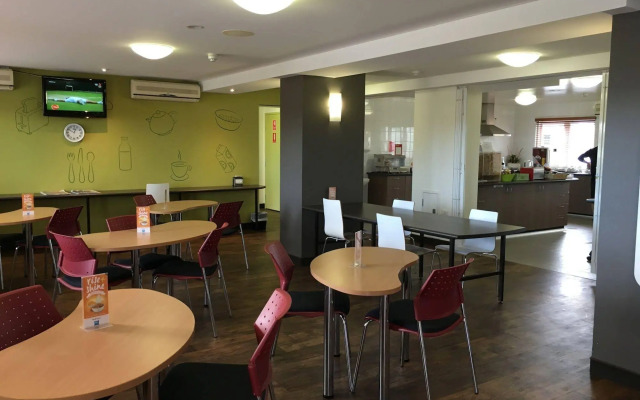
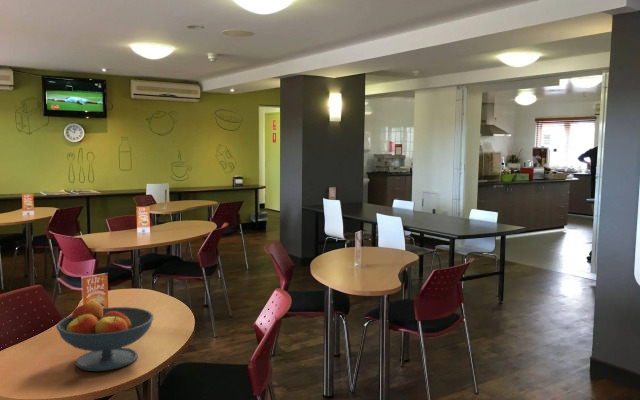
+ fruit bowl [55,300,154,372]
